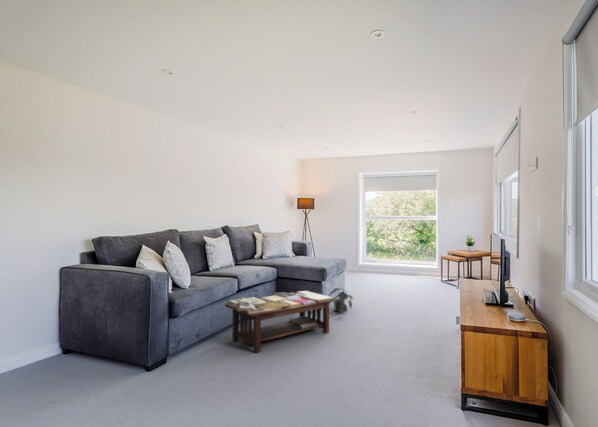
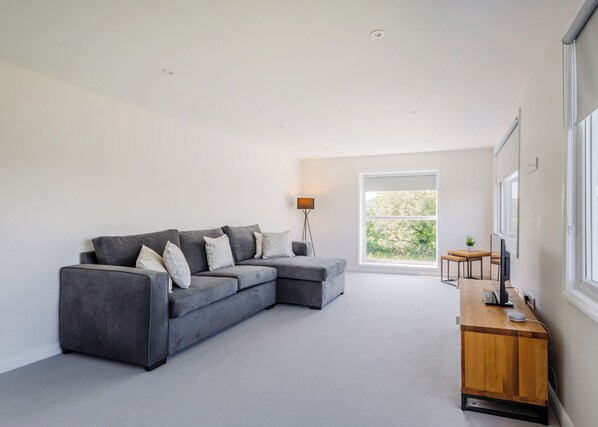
- coffee table [224,290,335,353]
- potted plant [327,287,354,314]
